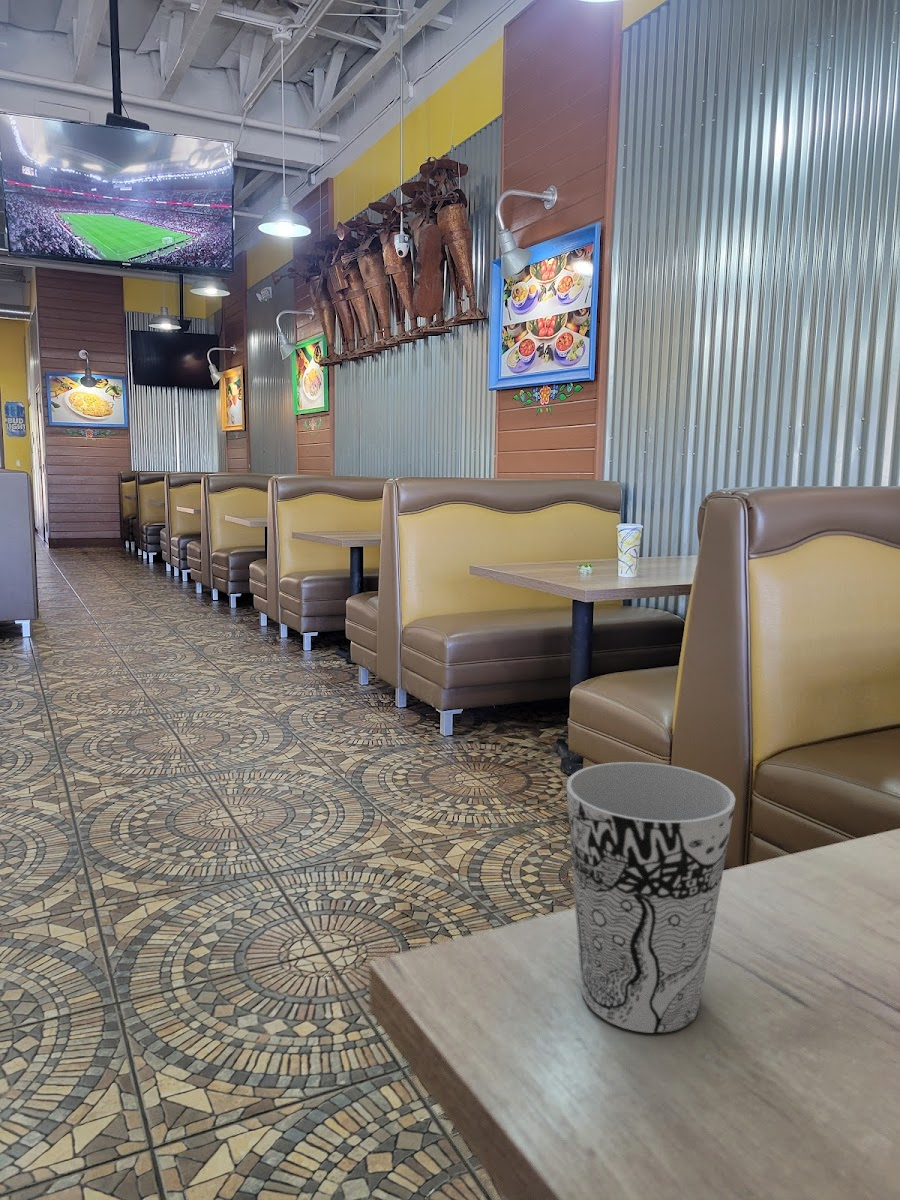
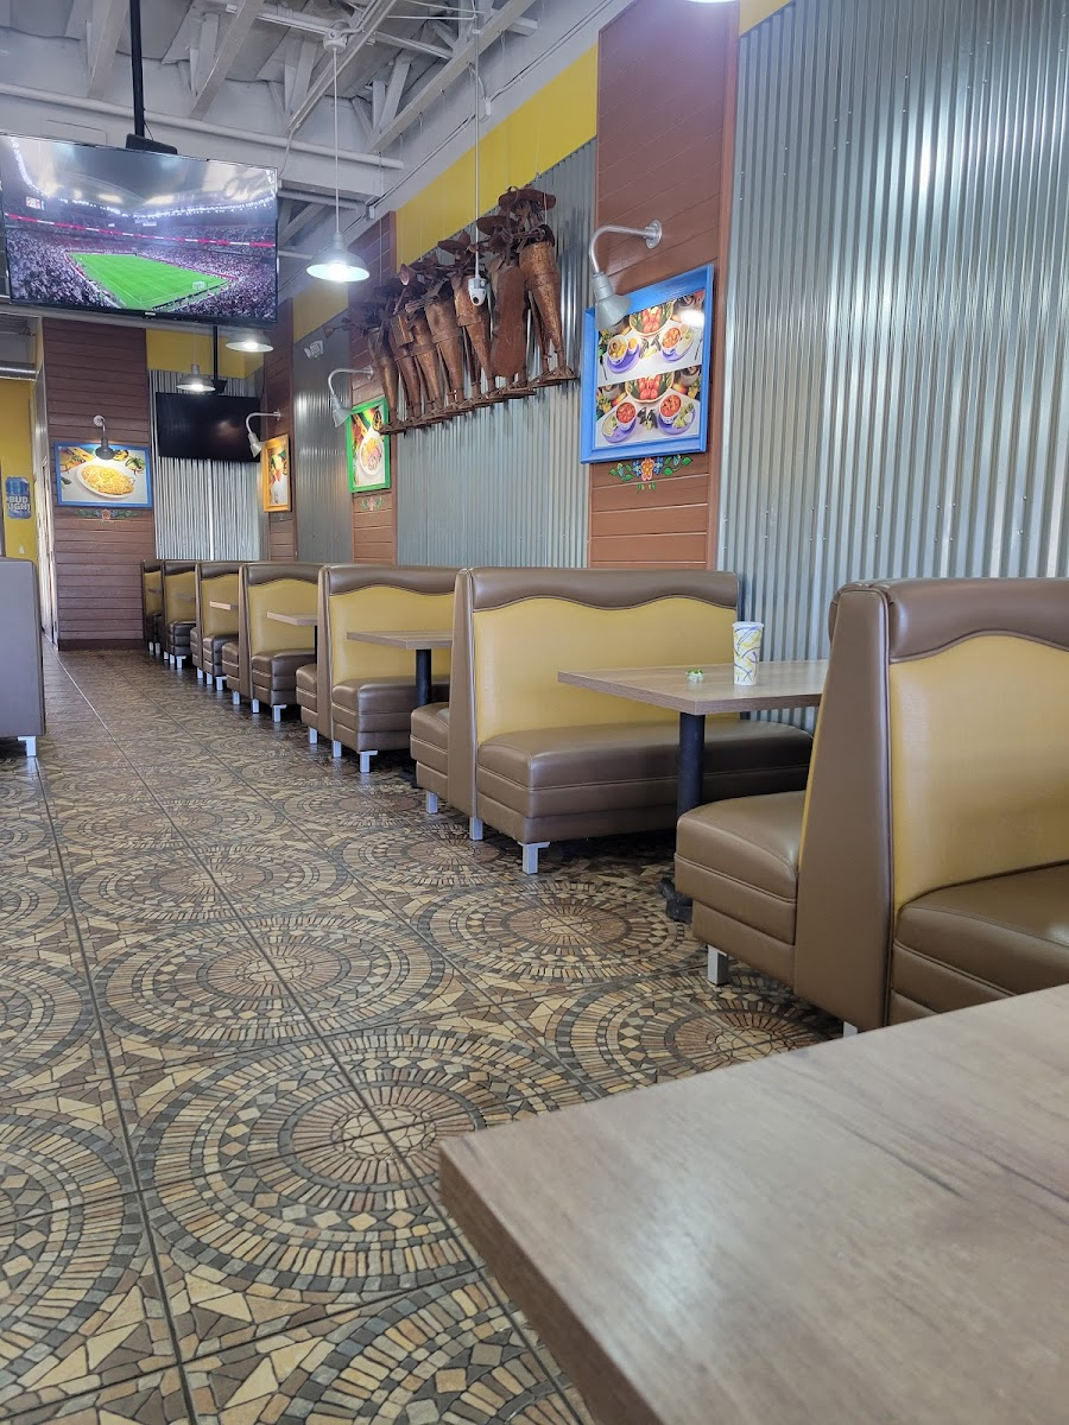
- cup [566,761,737,1034]
